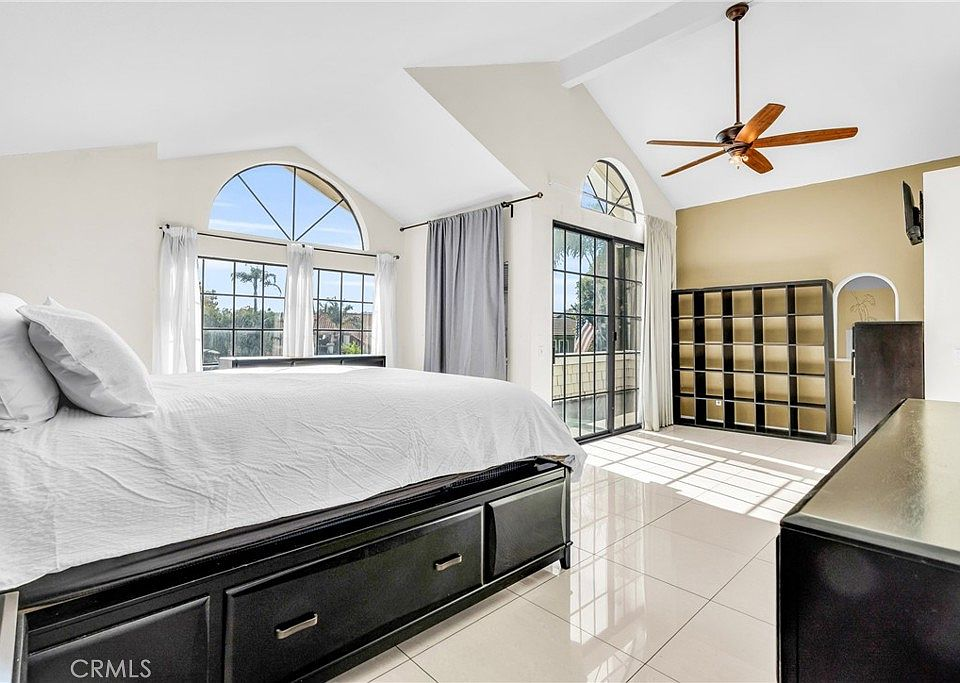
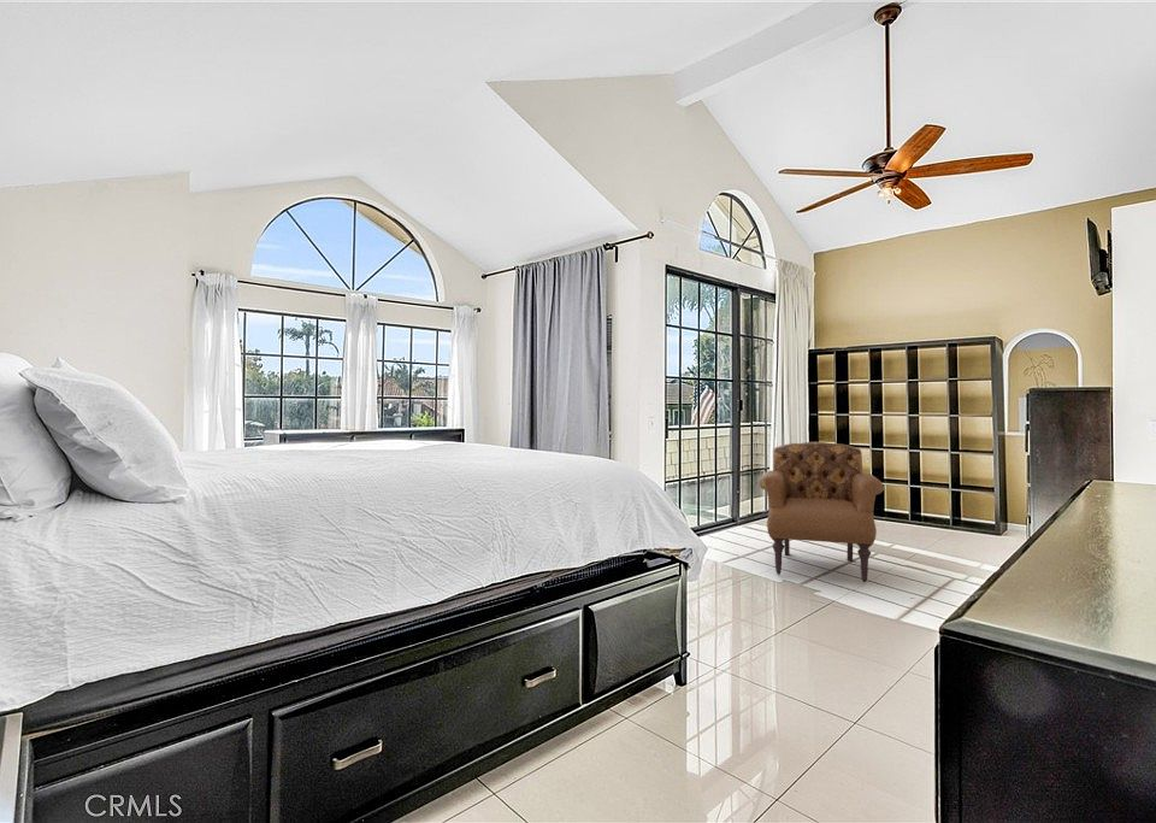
+ armchair [757,441,885,583]
